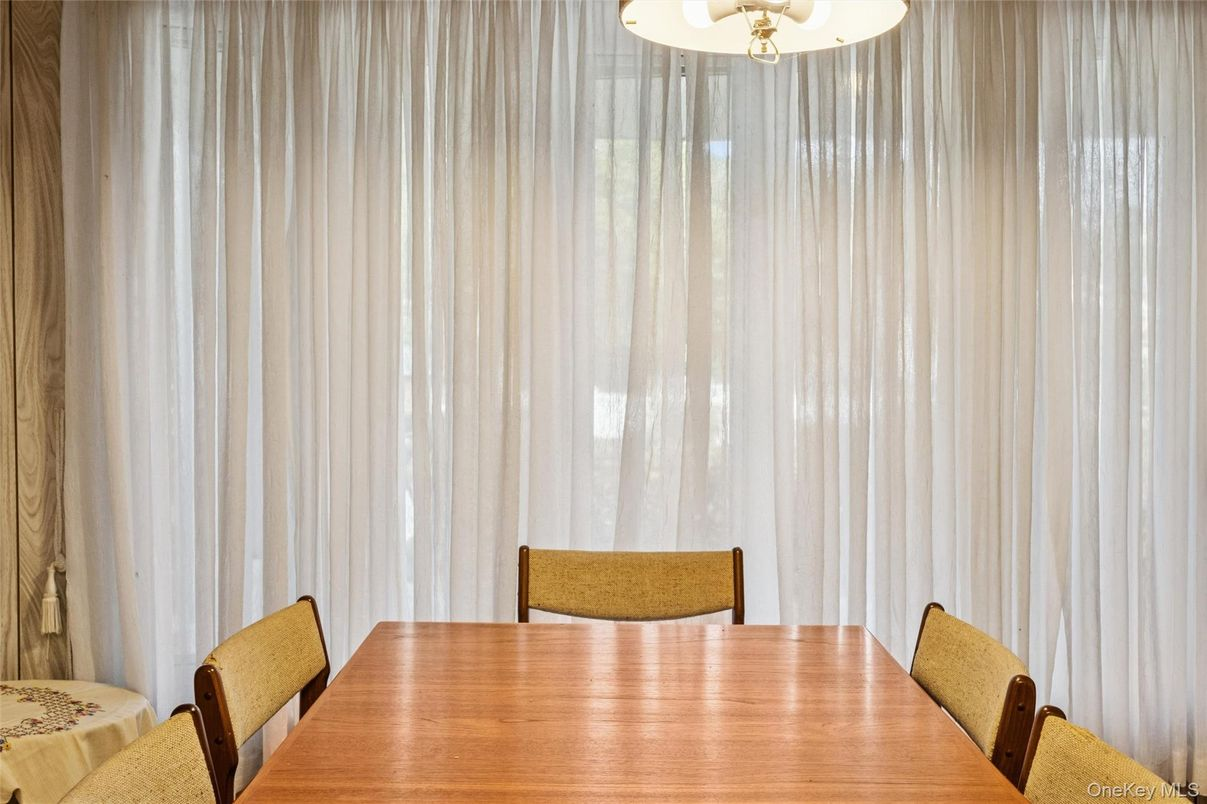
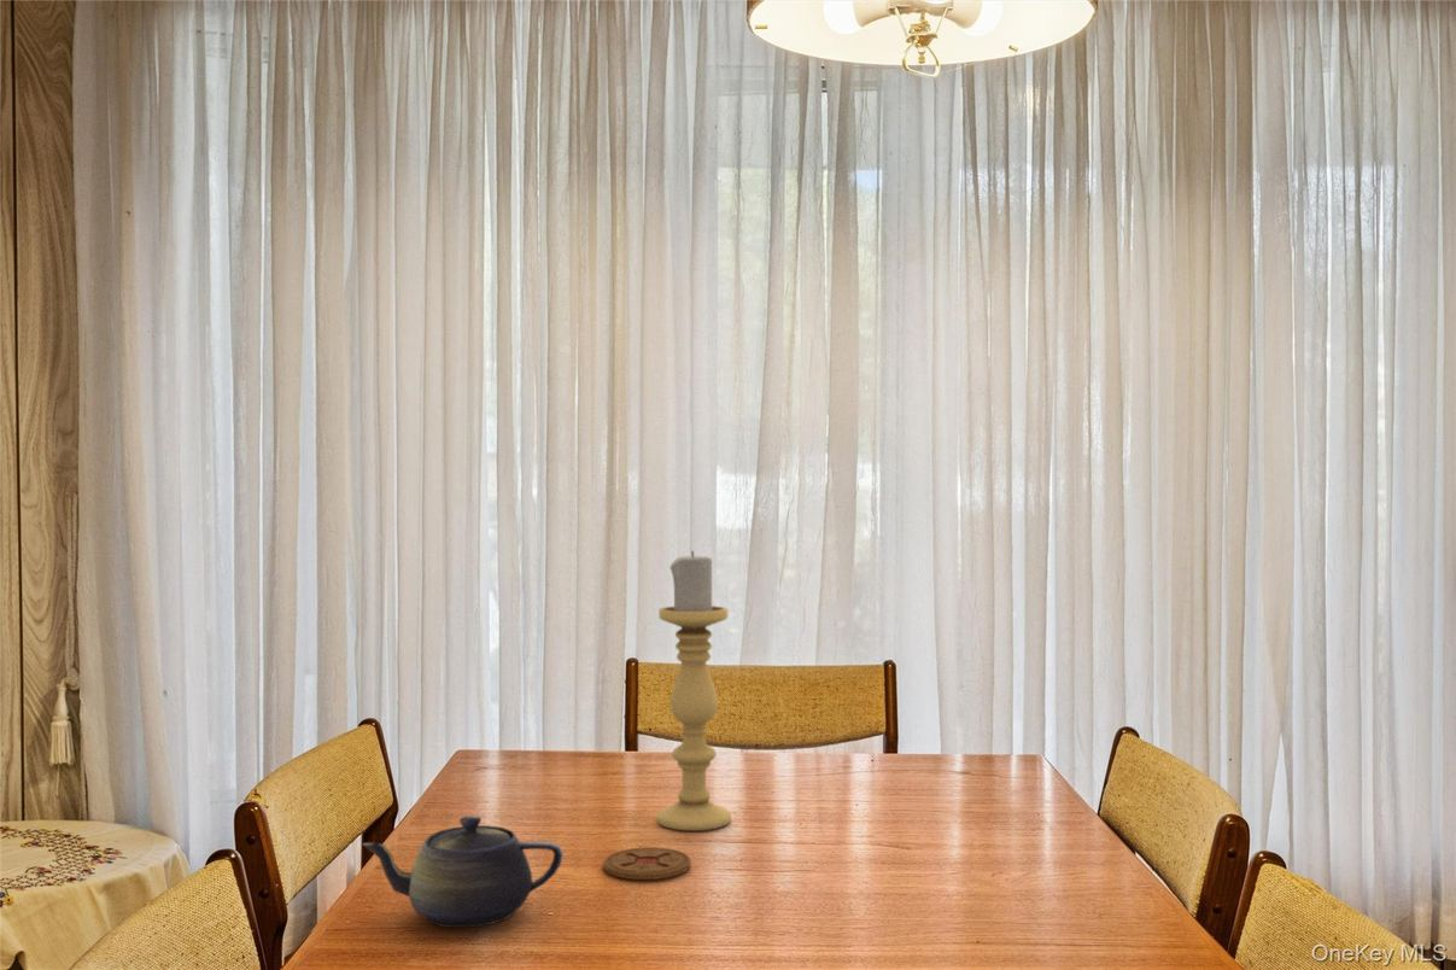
+ candle holder [656,550,732,831]
+ coaster [602,846,692,881]
+ teapot [361,816,565,929]
